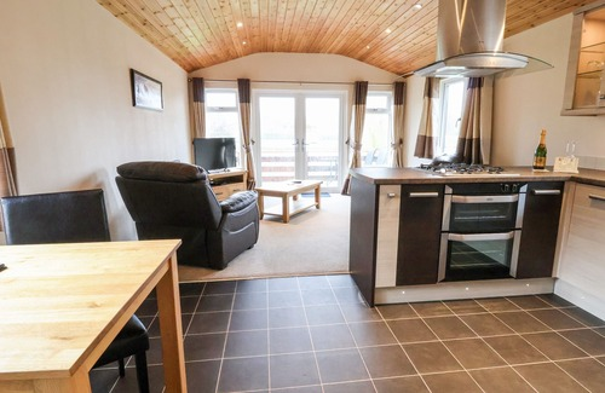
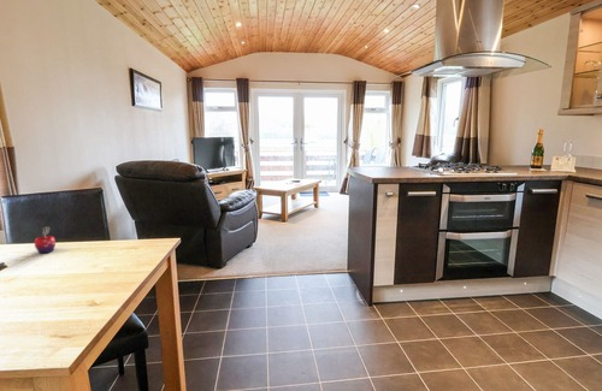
+ mug [34,225,57,254]
